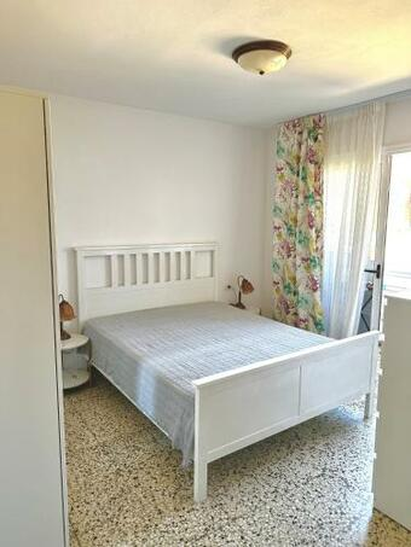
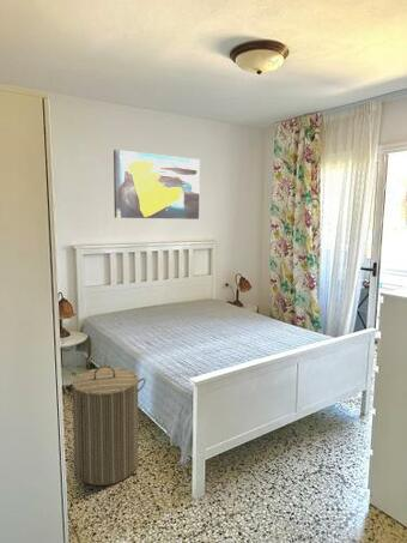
+ laundry hamper [62,364,147,487]
+ wall art [113,149,201,221]
